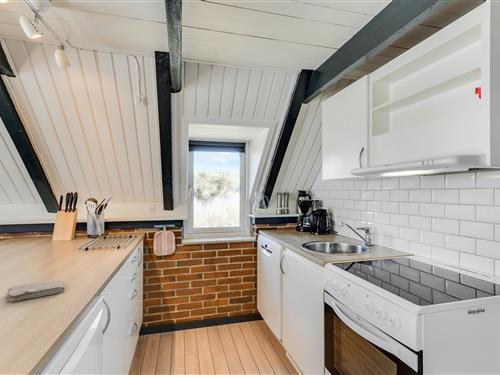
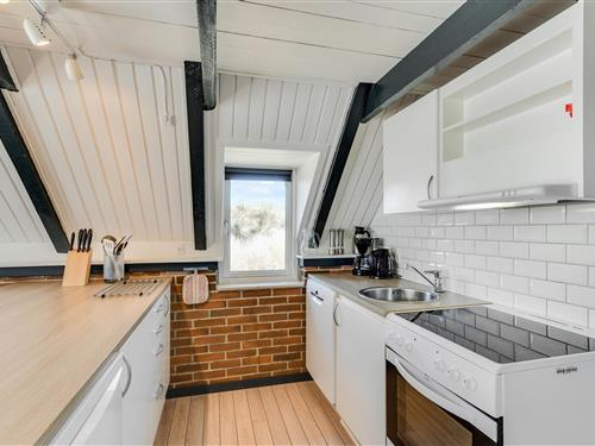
- washcloth [4,279,66,302]
